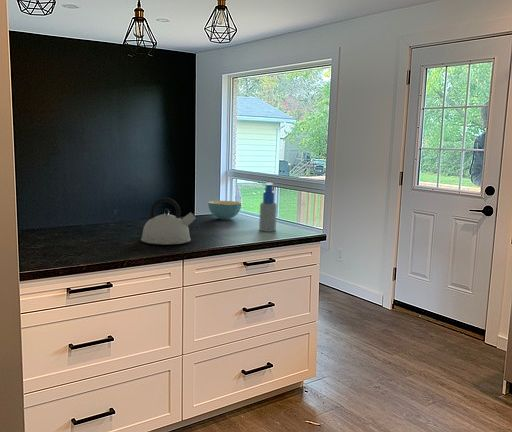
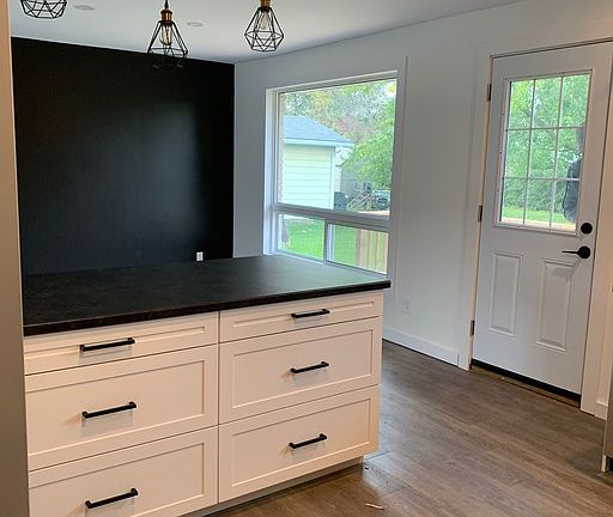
- cereal bowl [207,200,242,221]
- kettle [140,197,197,245]
- spray bottle [258,182,278,233]
